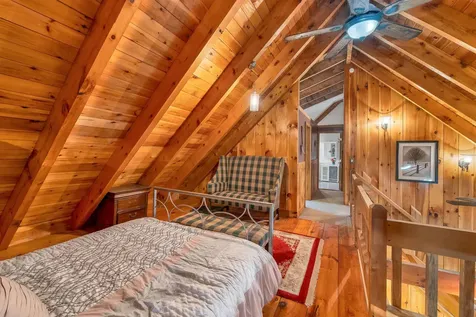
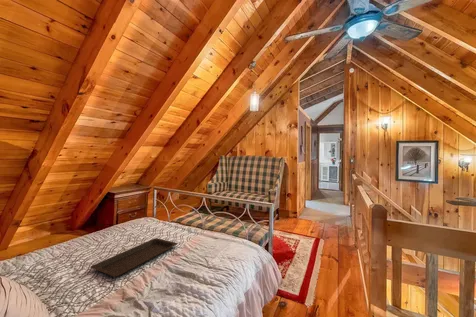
+ serving tray [90,237,178,277]
